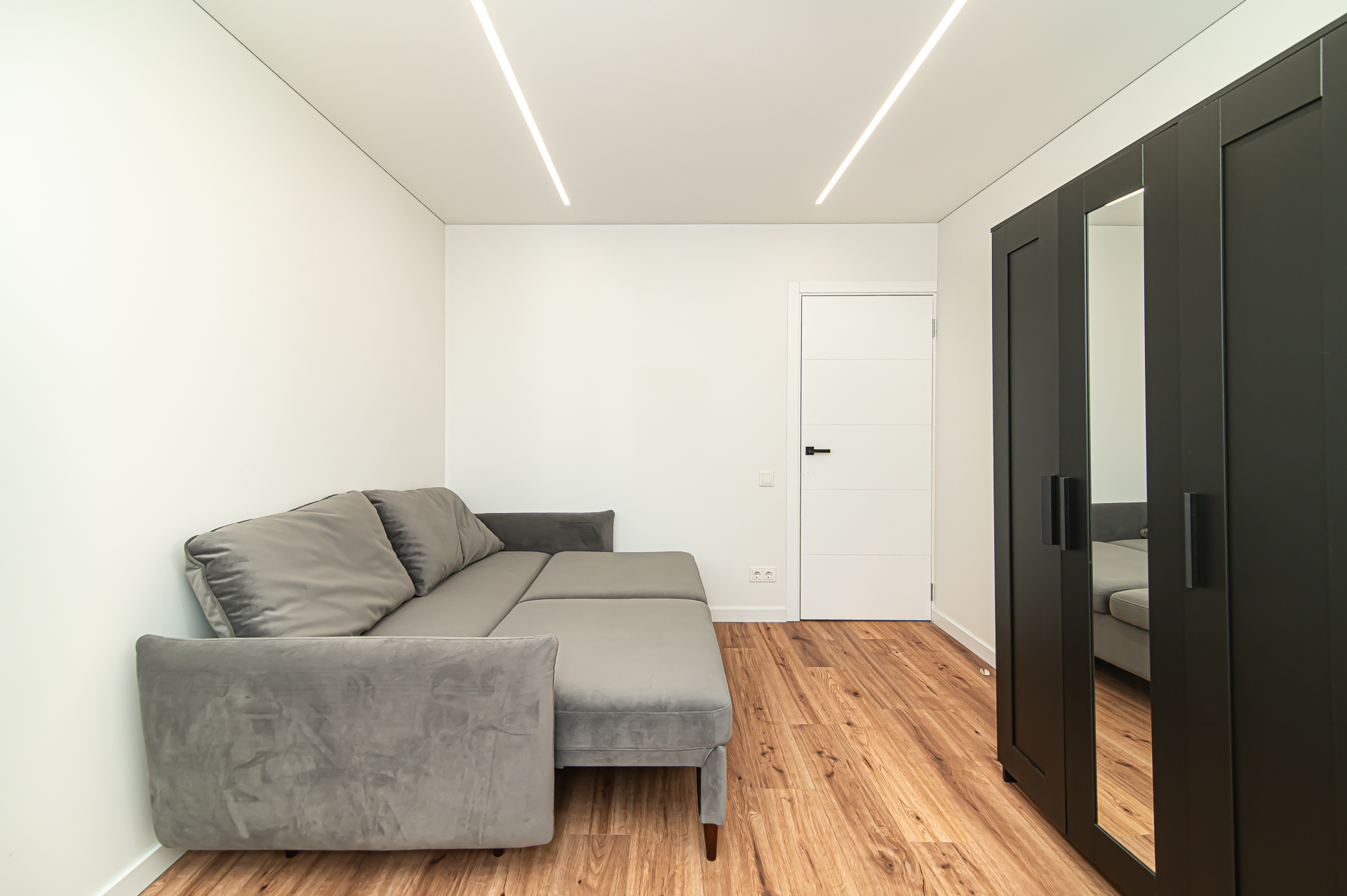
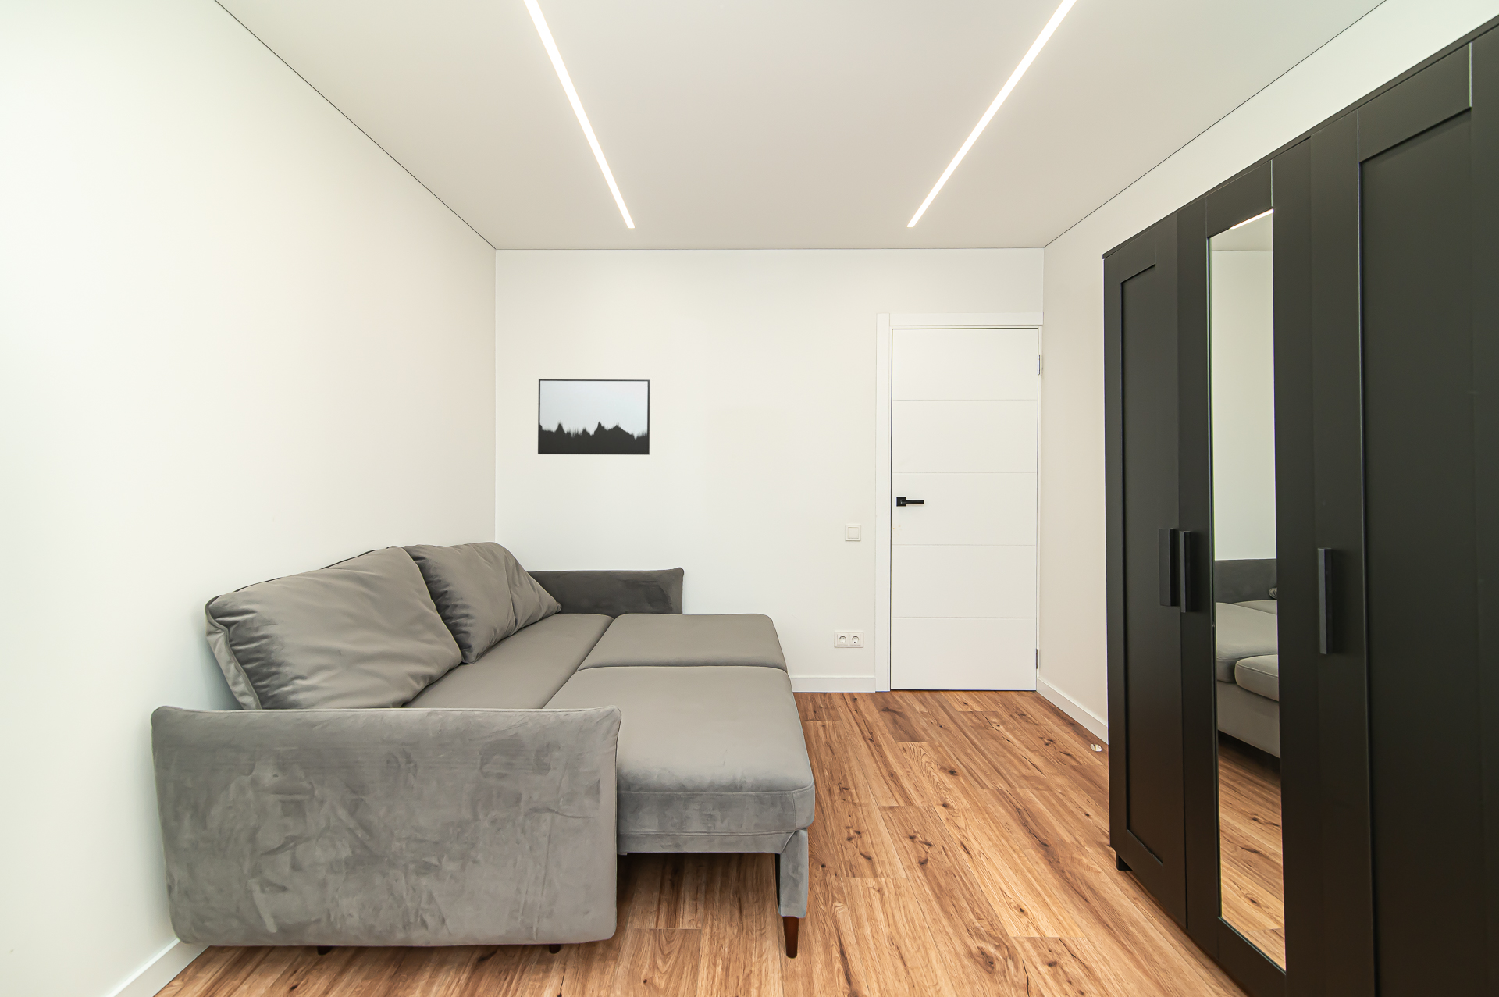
+ wall art [538,378,651,456]
